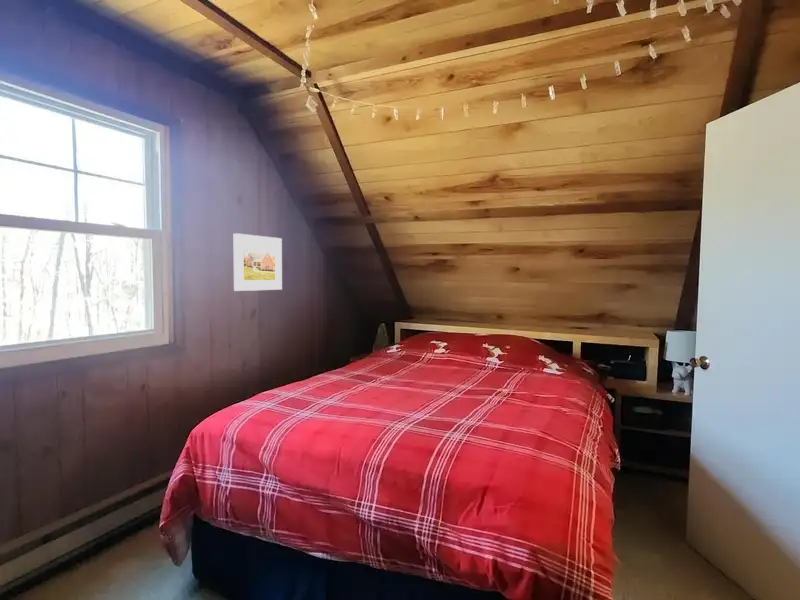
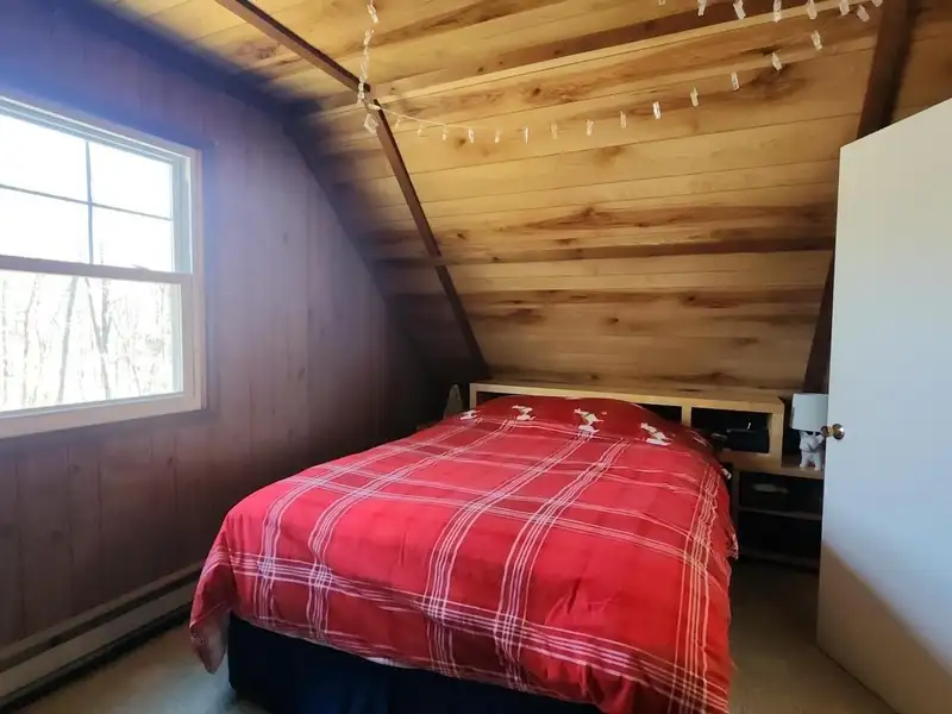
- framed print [233,232,283,292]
